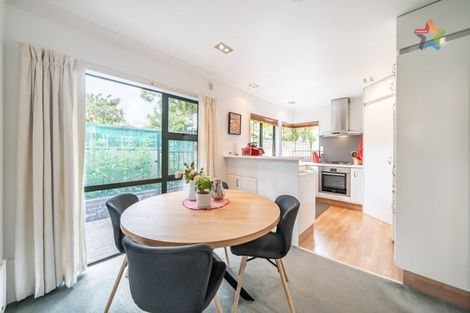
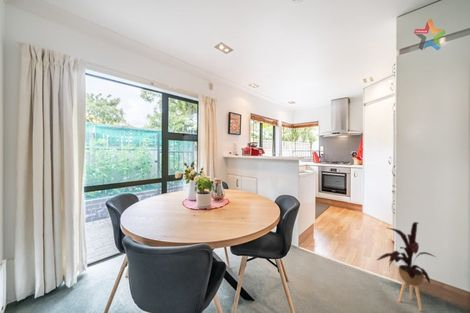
+ house plant [376,221,436,312]
